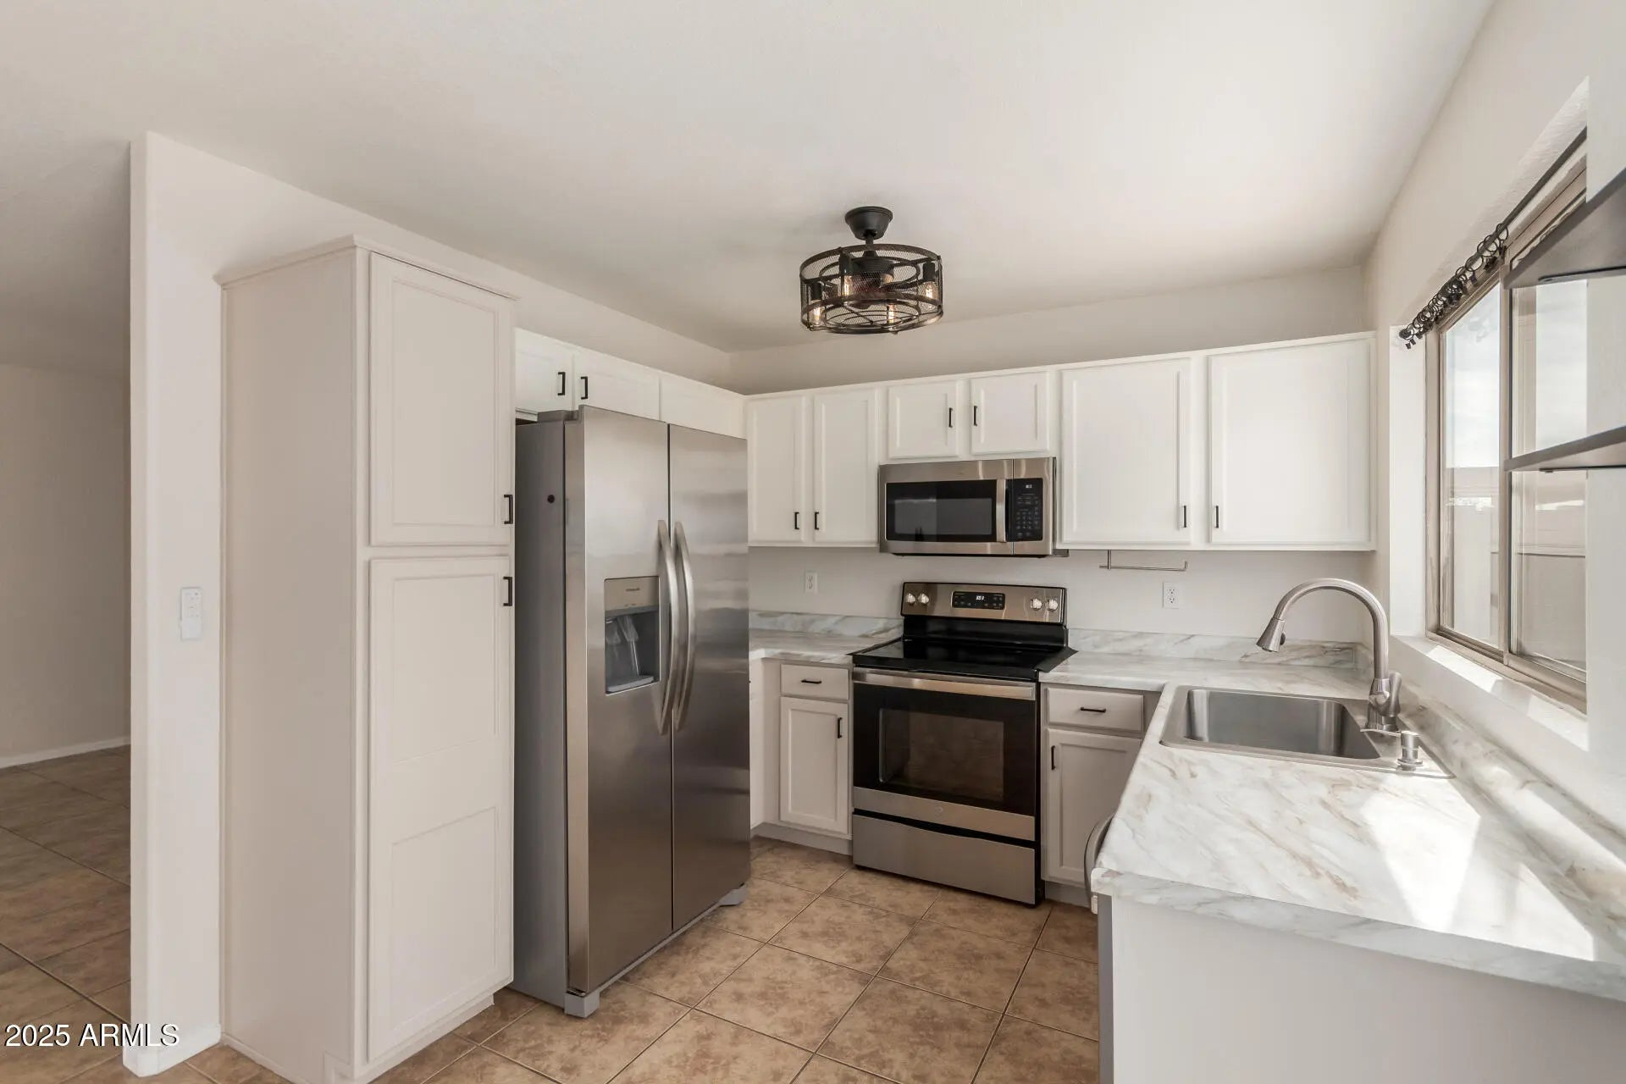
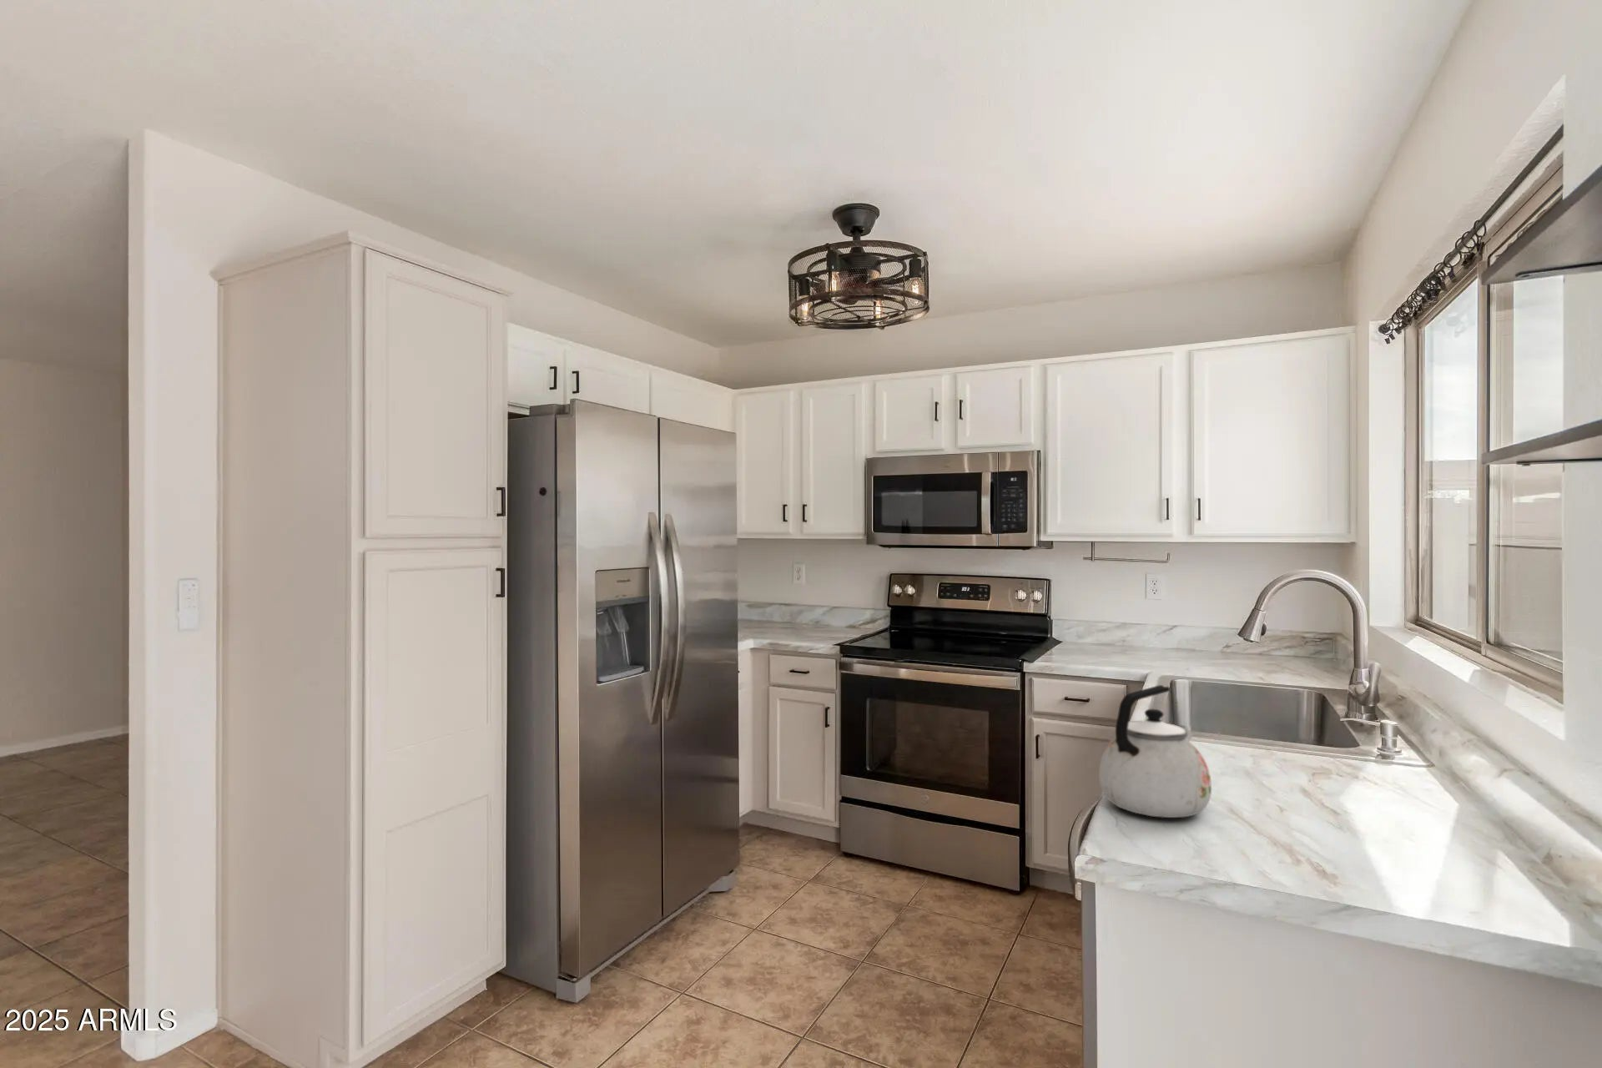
+ kettle [1098,684,1212,819]
